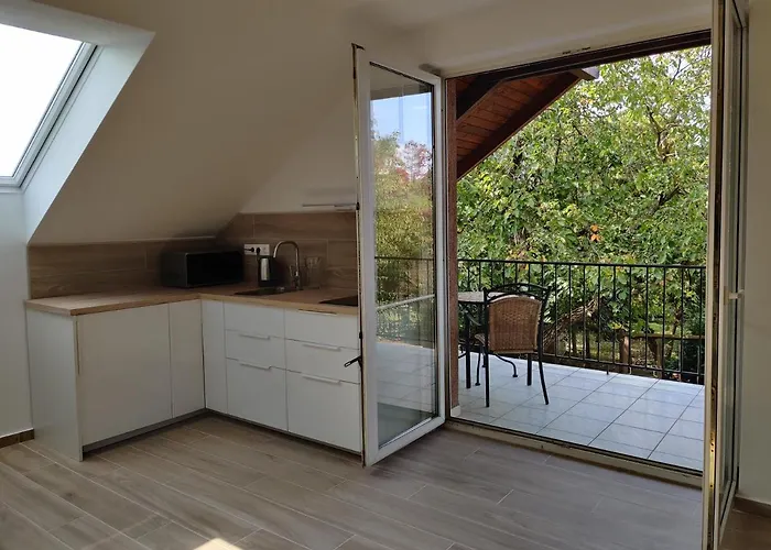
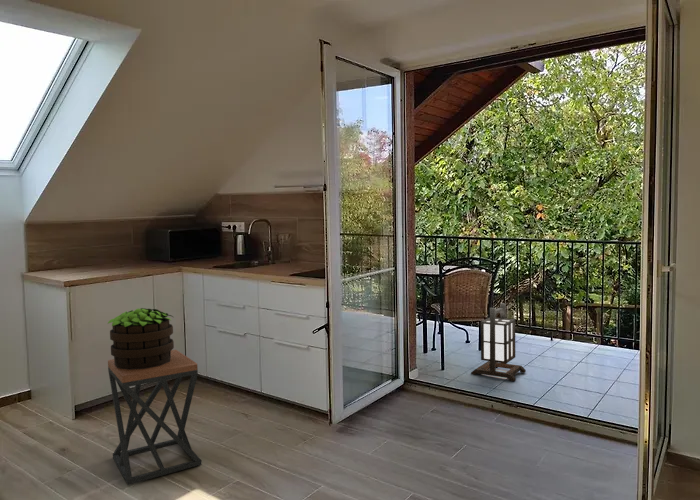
+ potted plant [106,307,175,370]
+ stool [107,349,203,486]
+ lantern [470,302,527,382]
